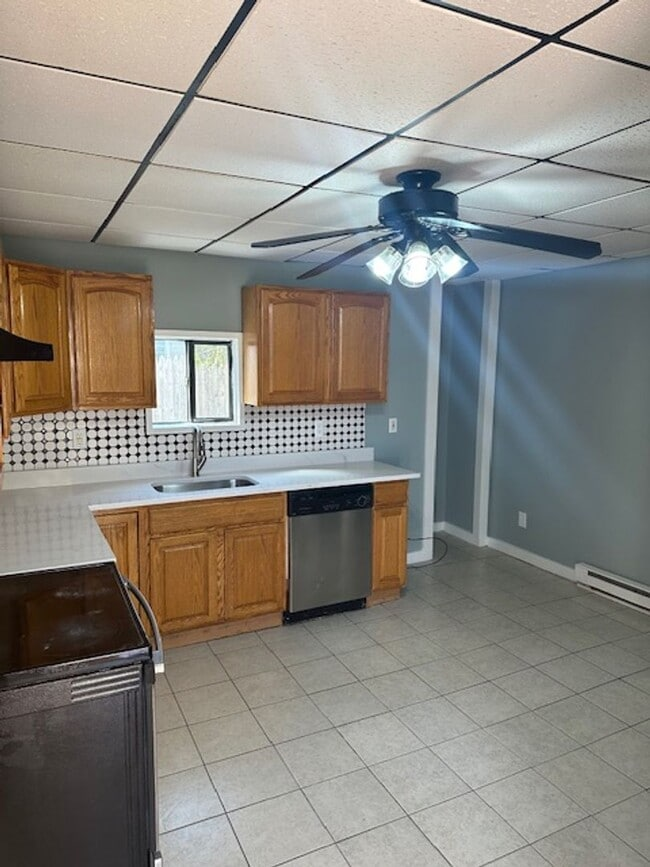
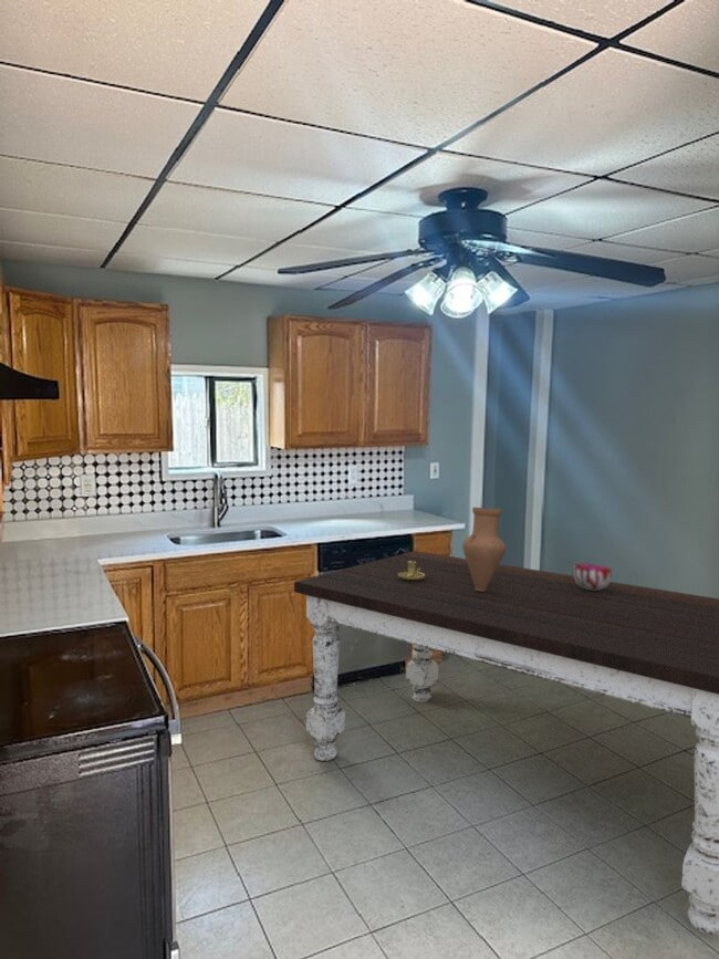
+ decorative bowl [573,563,613,591]
+ dining table [293,550,719,936]
+ vase [461,507,507,592]
+ candlestick [398,561,425,581]
